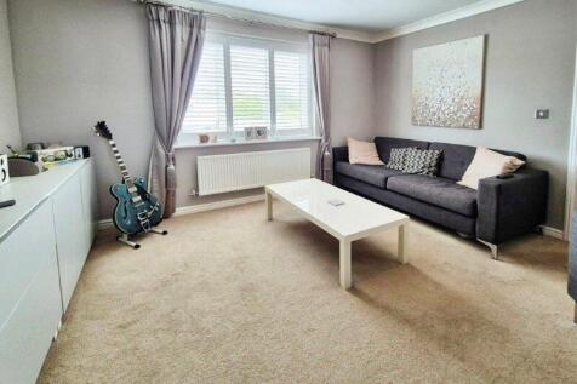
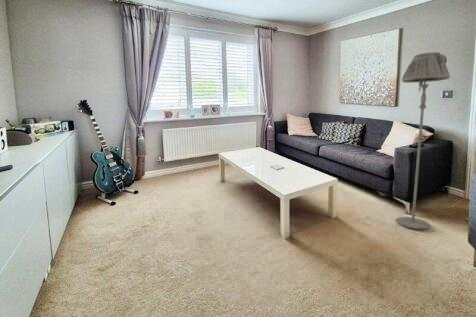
+ floor lamp [396,51,451,230]
